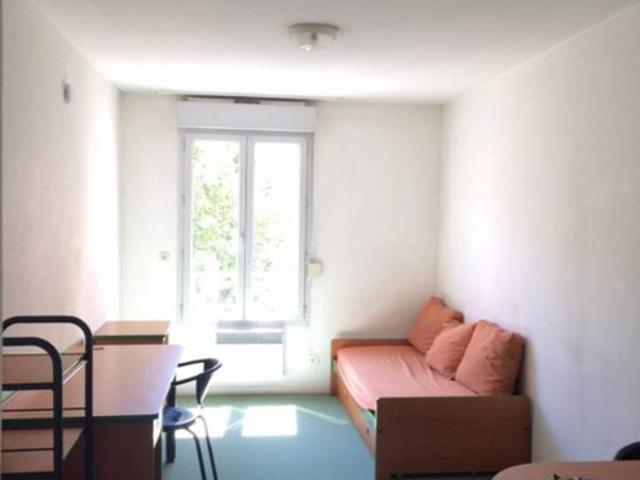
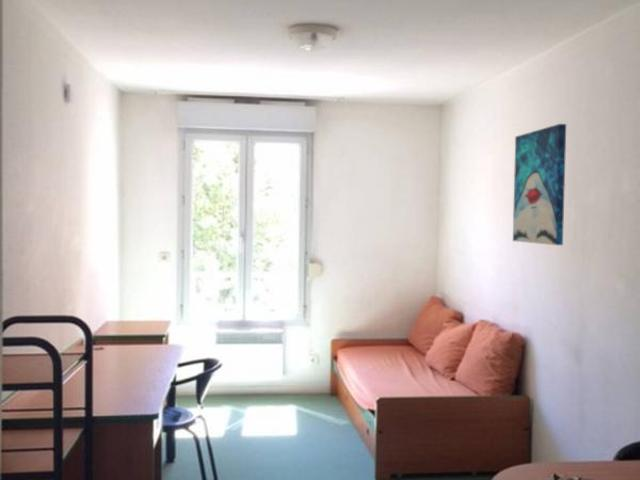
+ wall art [512,123,567,246]
